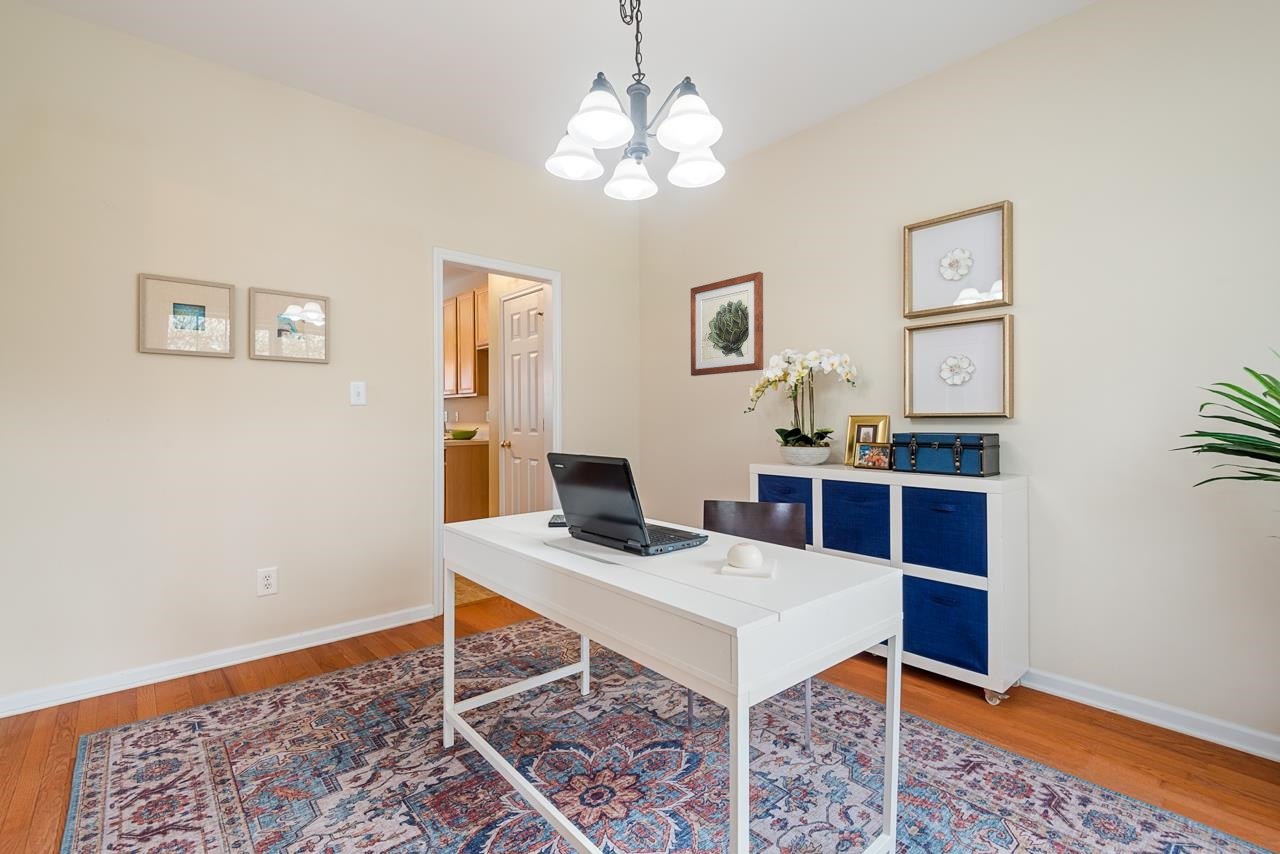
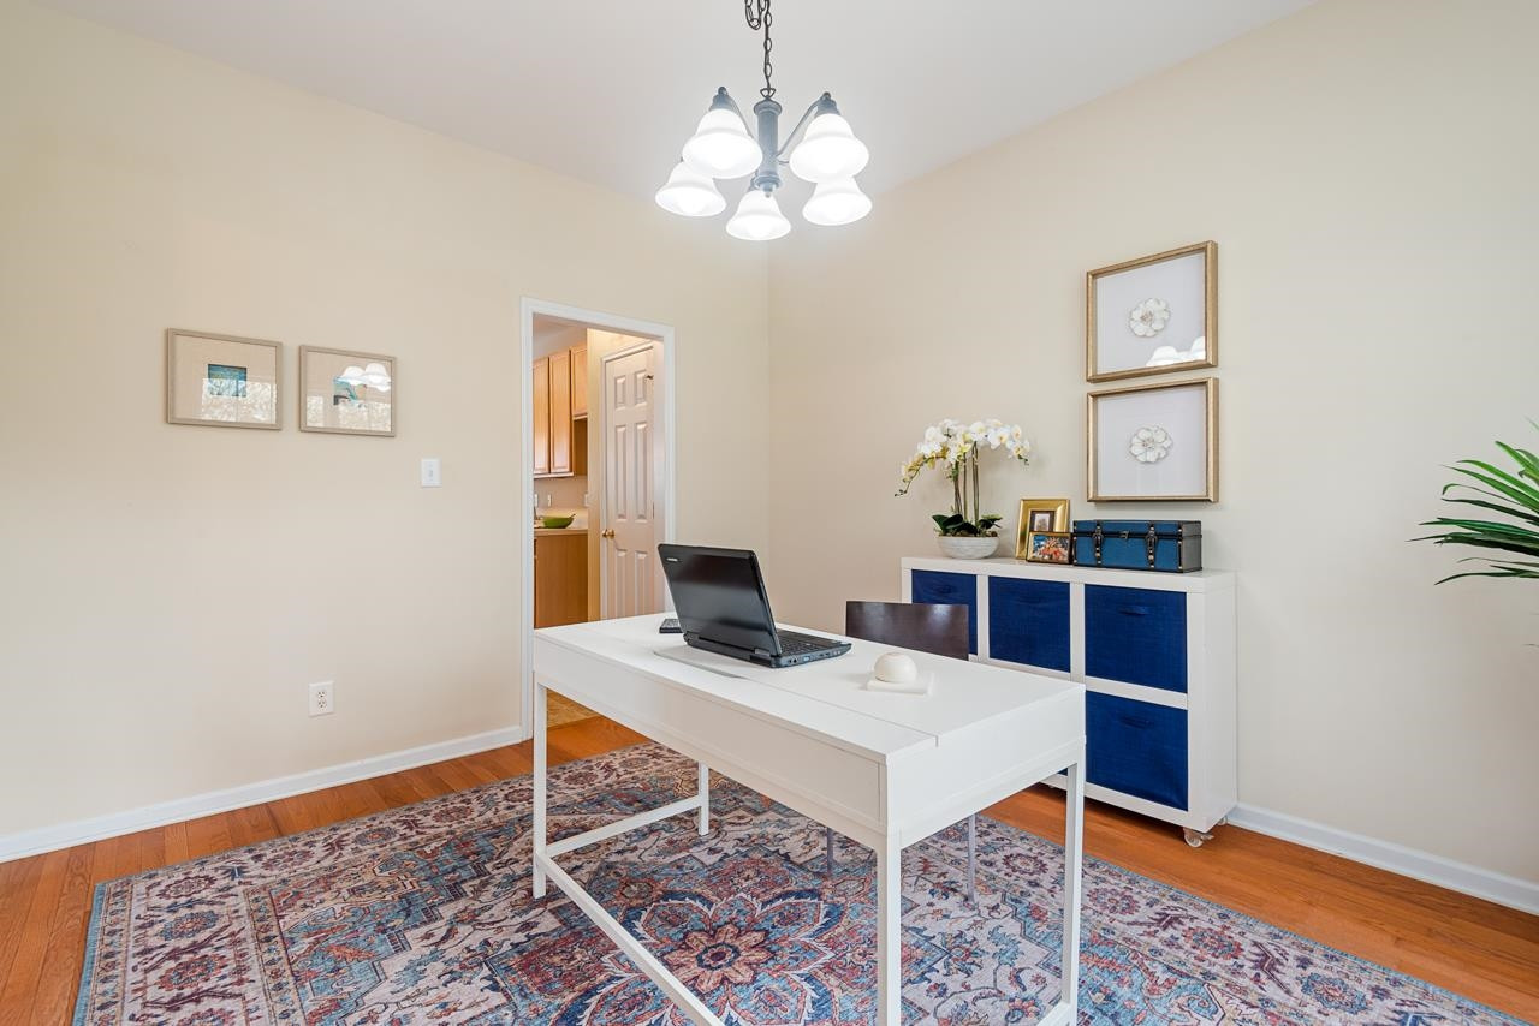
- wall art [690,271,764,377]
